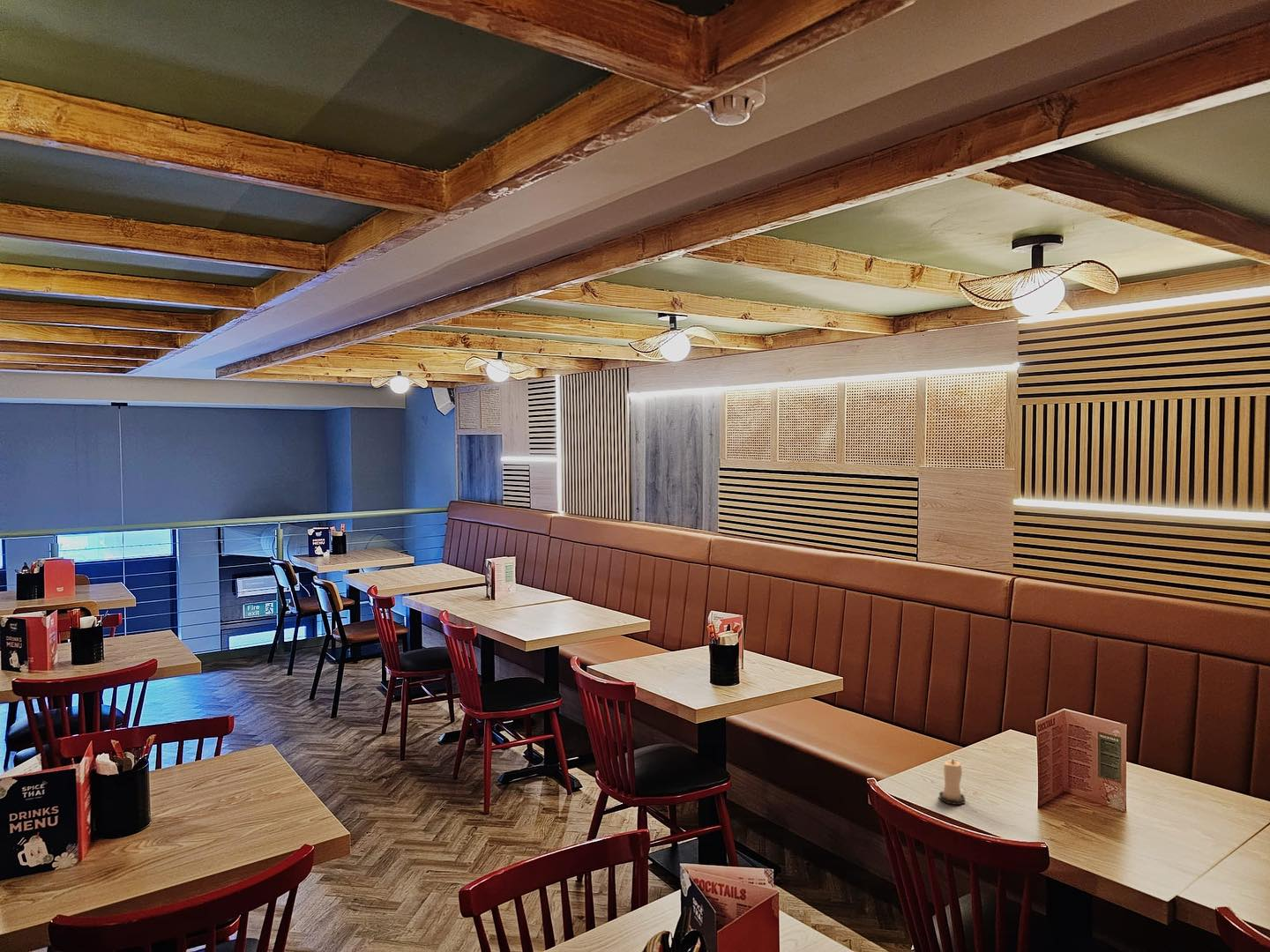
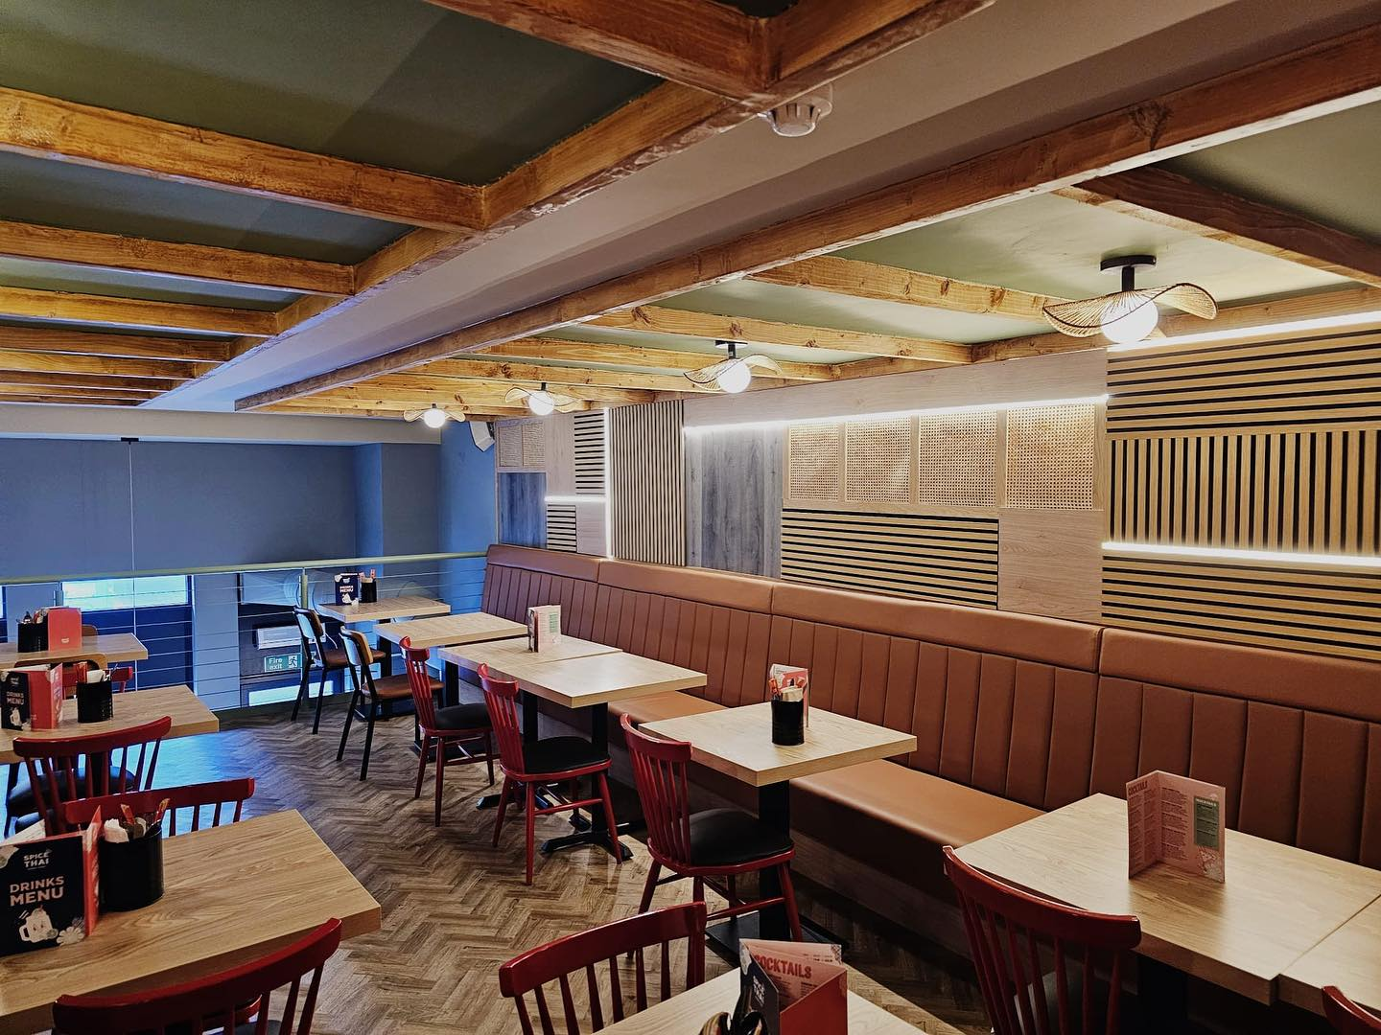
- candle [938,758,966,806]
